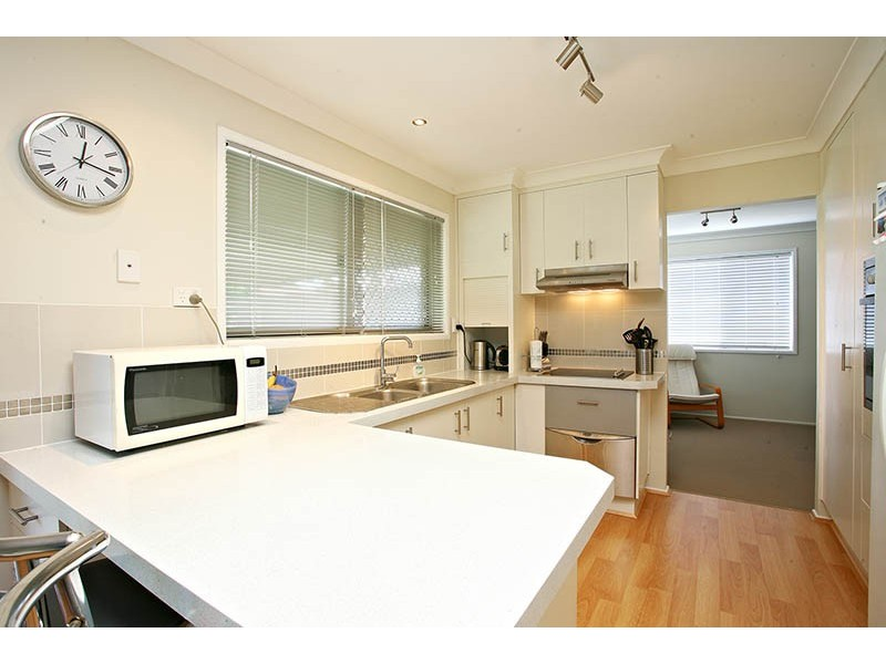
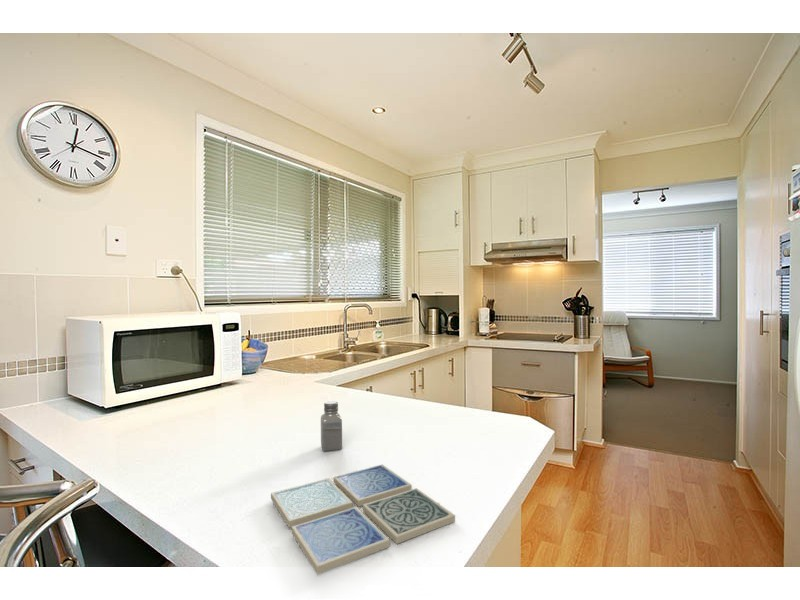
+ saltshaker [320,400,343,452]
+ drink coaster [270,463,456,576]
